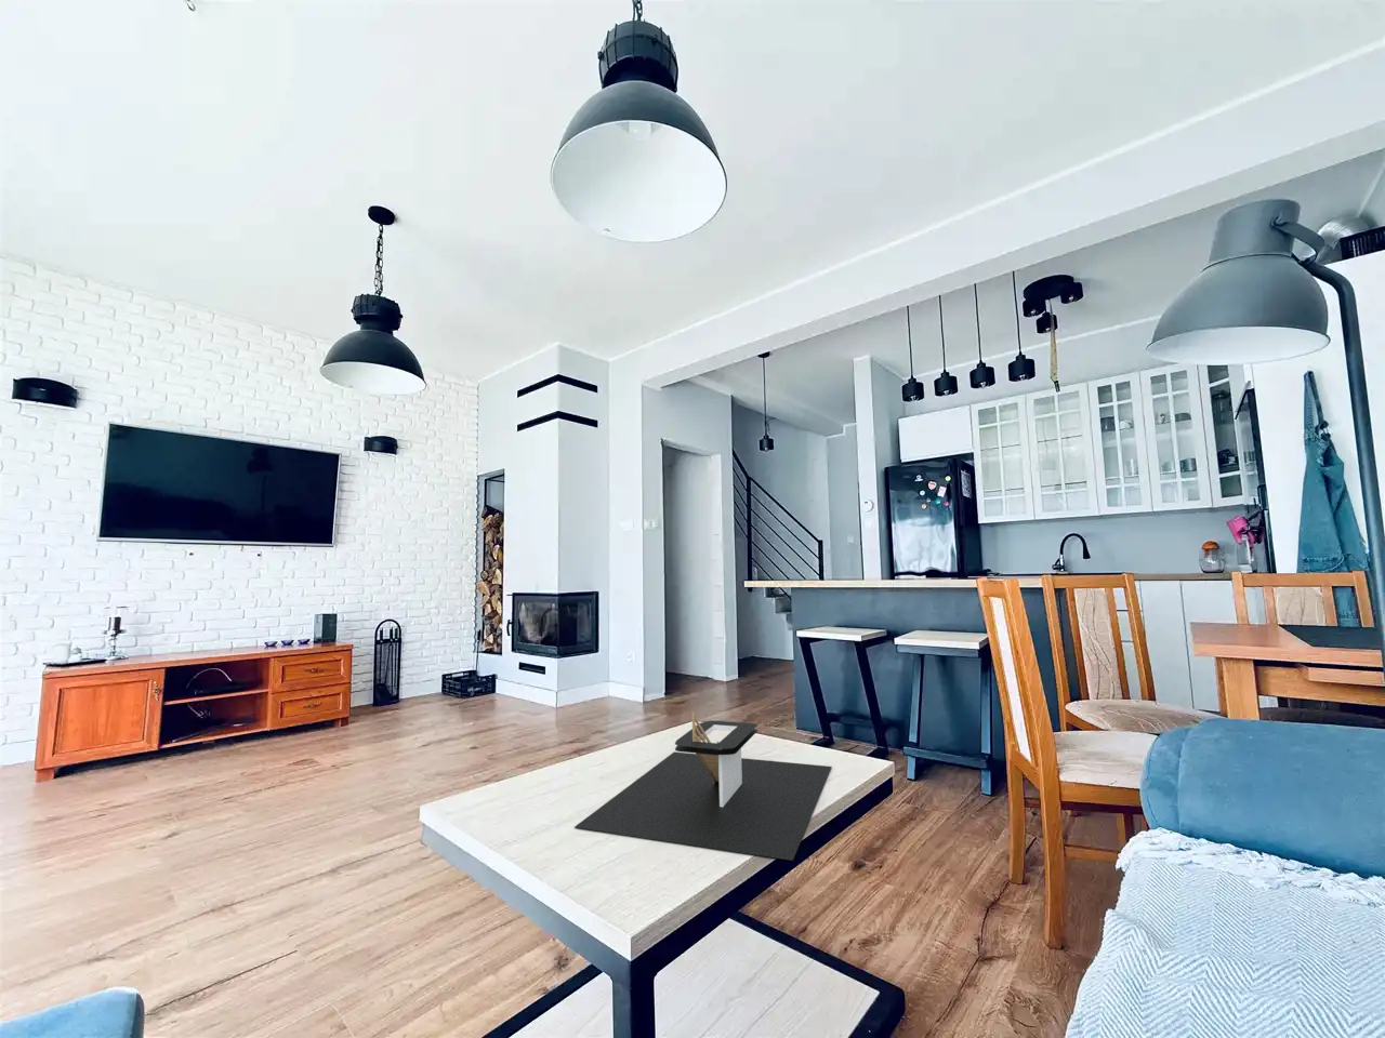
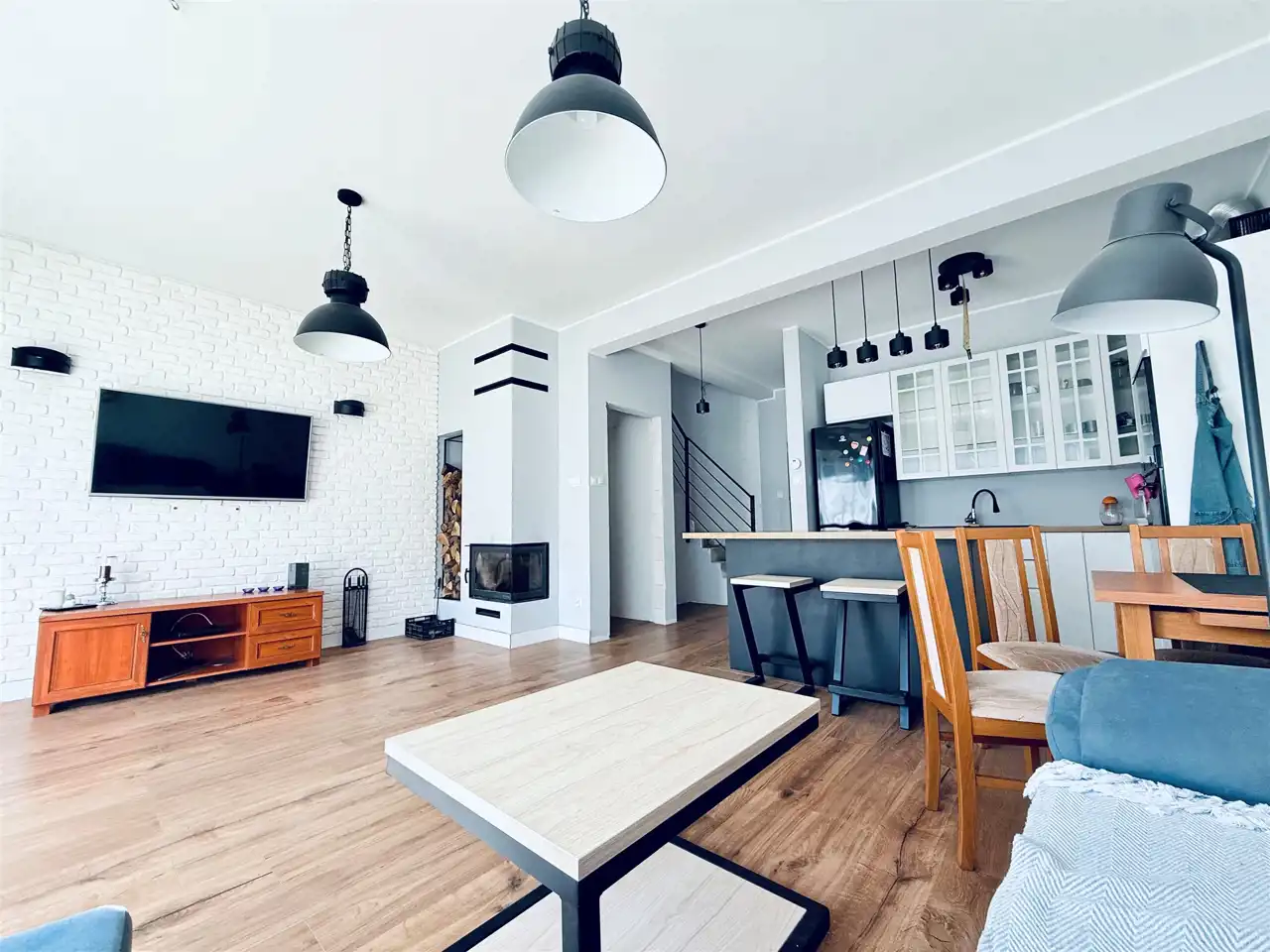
- architectural model [574,712,832,861]
